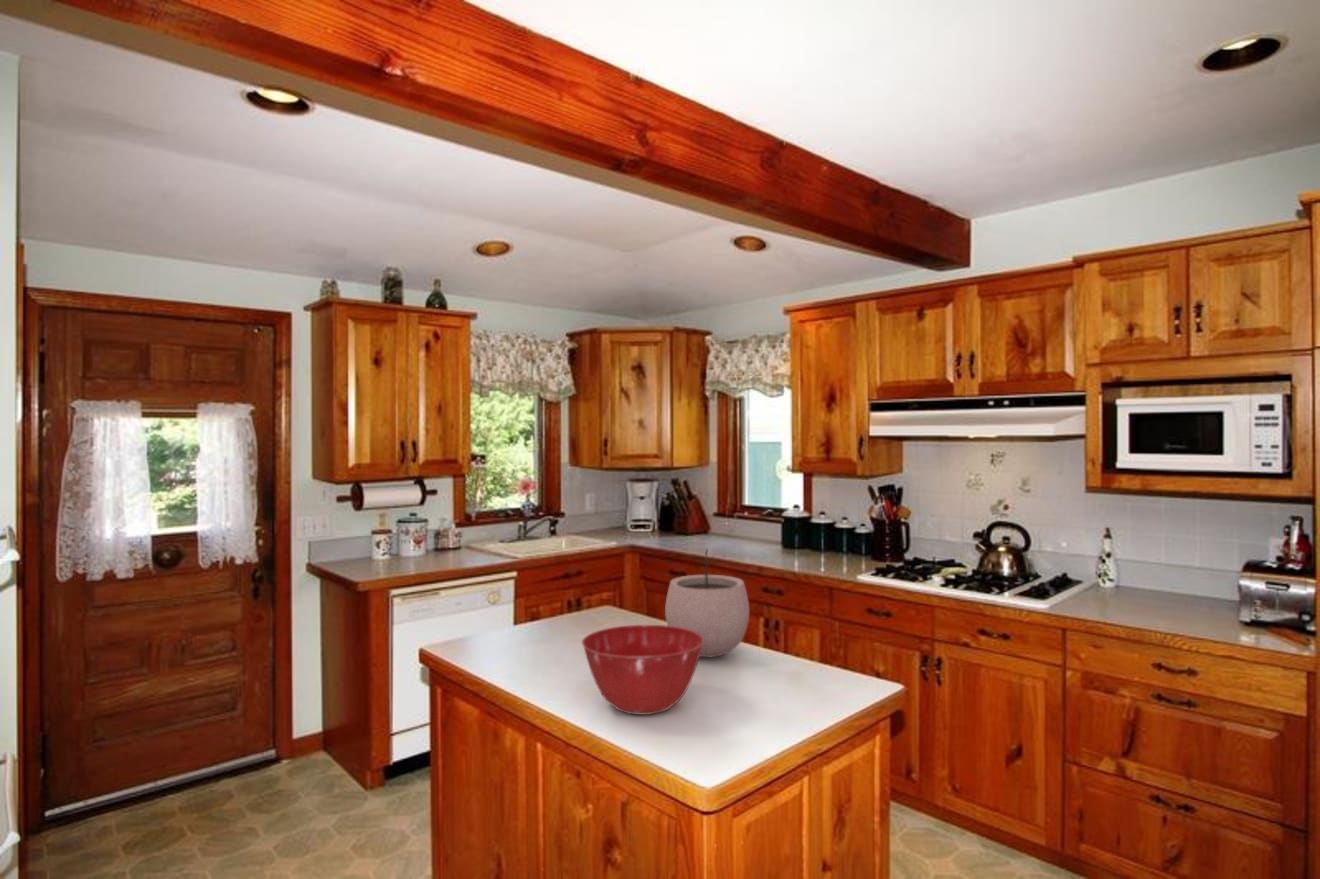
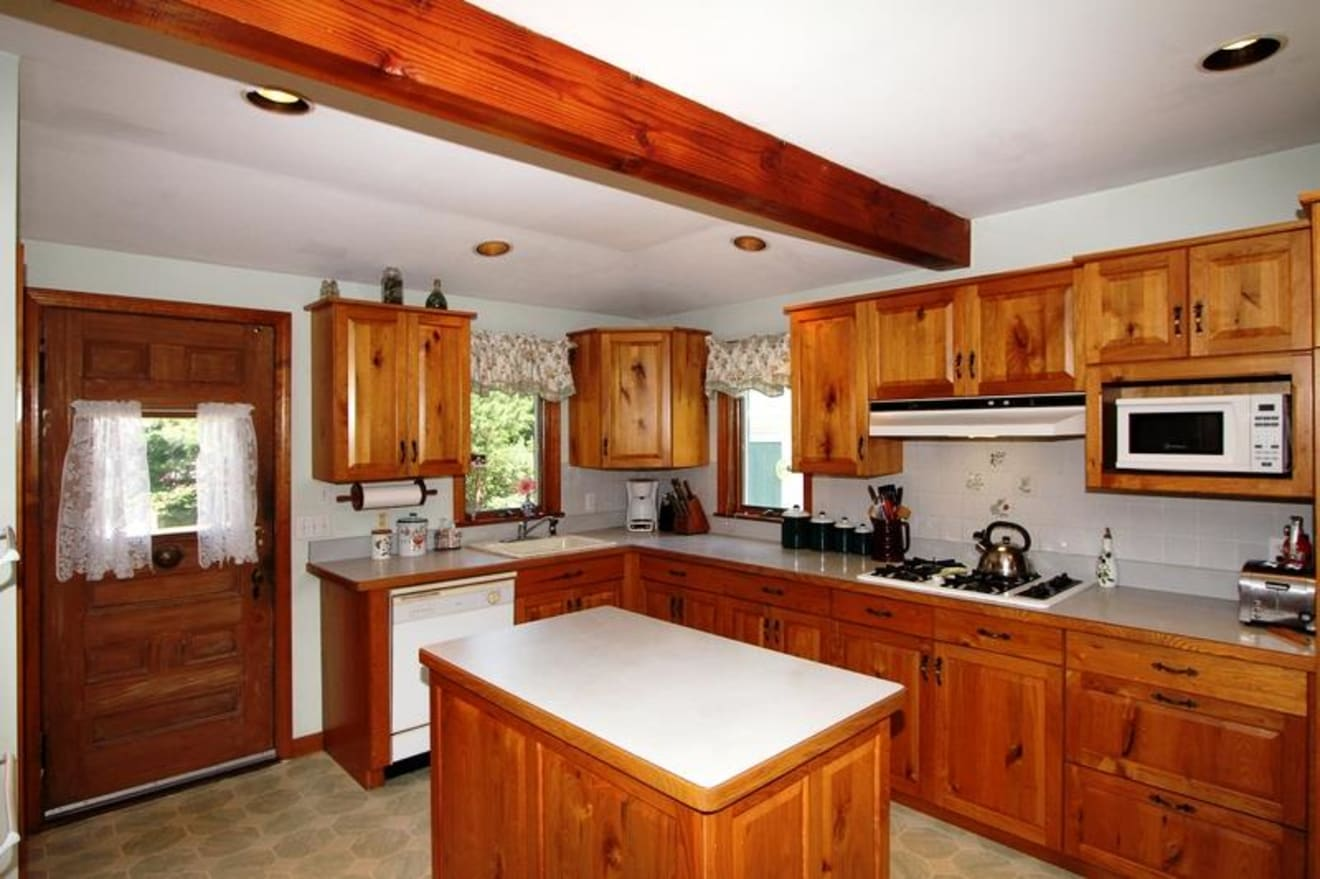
- plant pot [664,548,750,658]
- mixing bowl [581,624,704,716]
